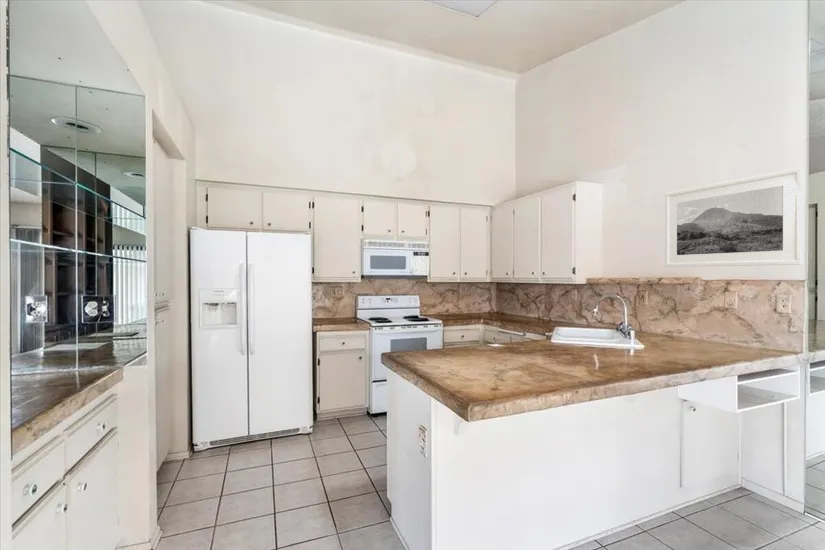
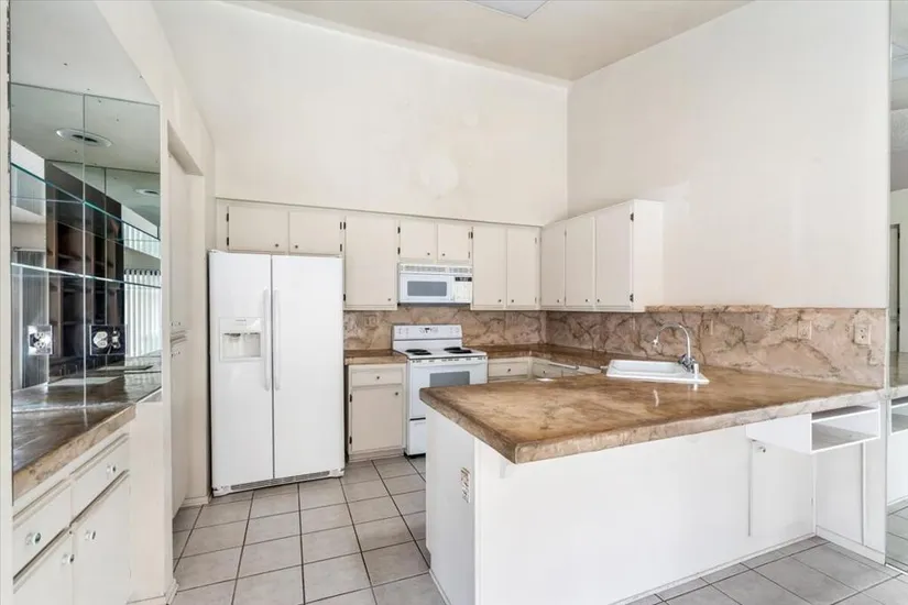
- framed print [664,166,805,268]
